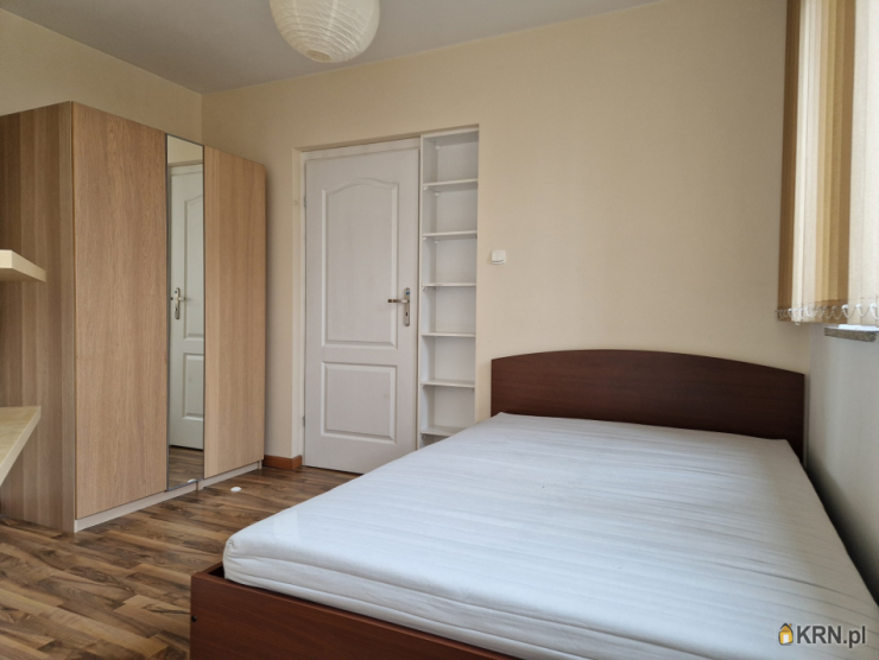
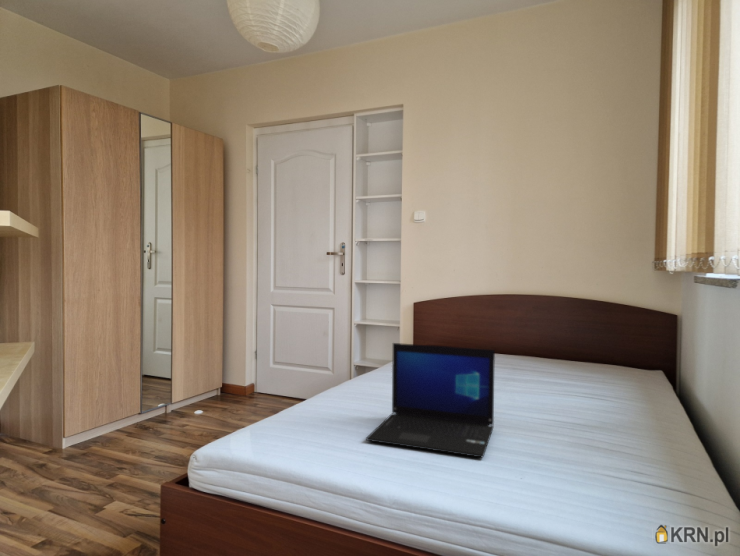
+ laptop [365,342,496,459]
